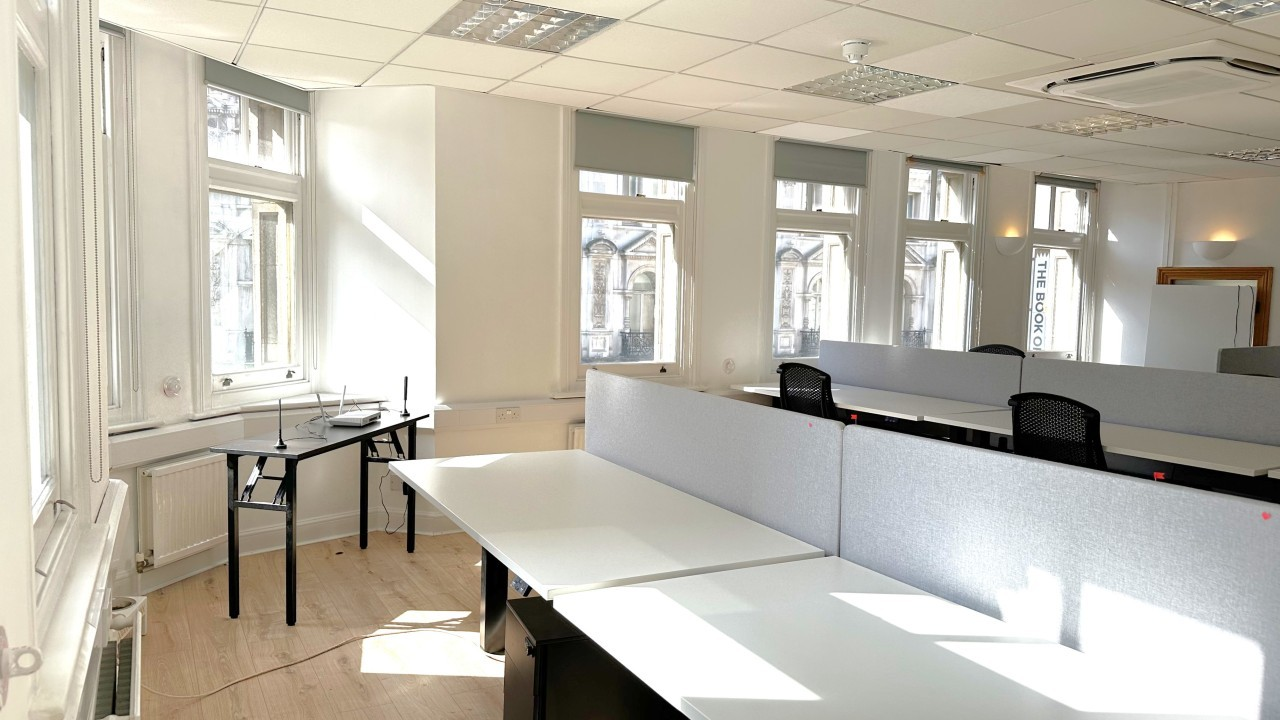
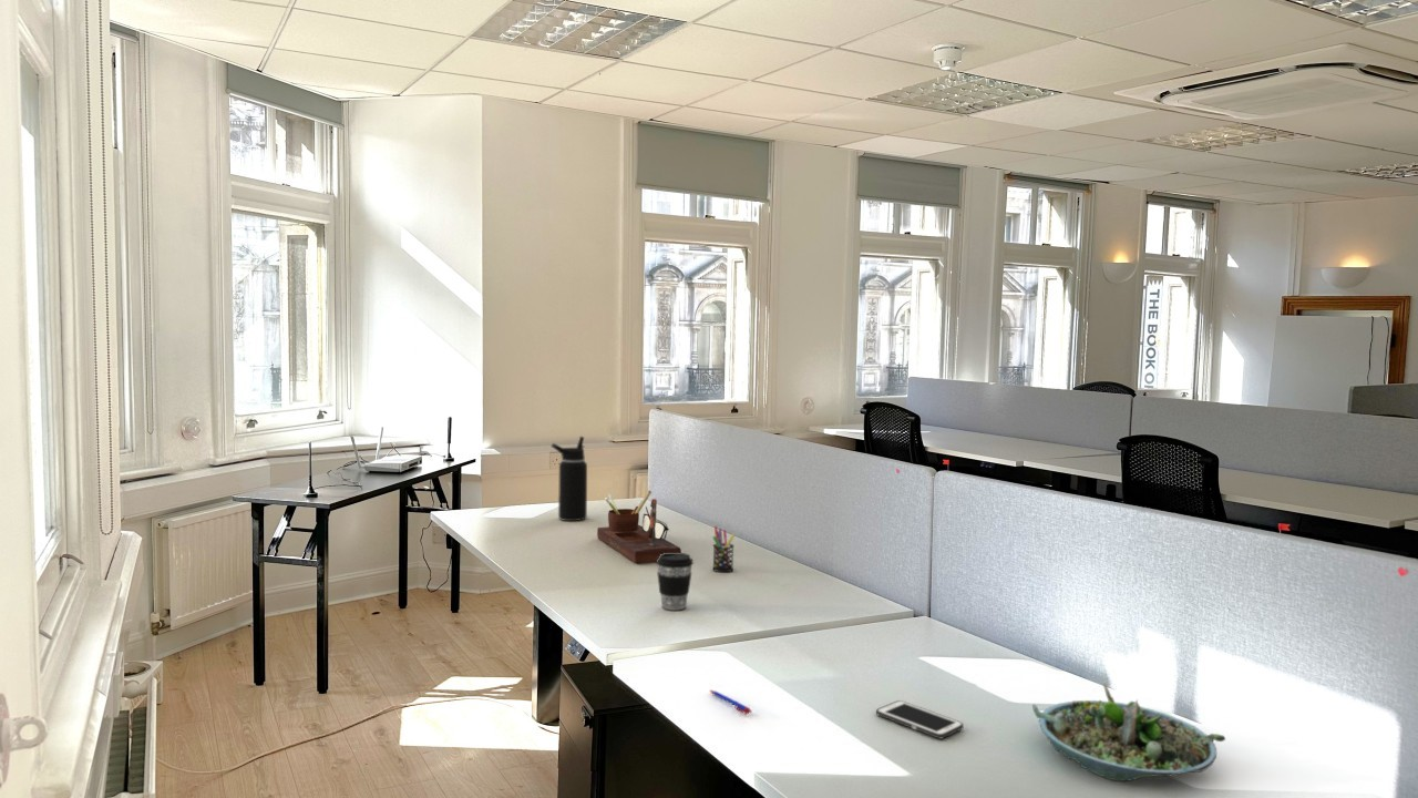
+ coffee cup [656,552,695,611]
+ water bottle [549,436,588,522]
+ succulent planter [1031,682,1226,782]
+ cell phone [875,699,965,739]
+ desk organizer [596,490,682,564]
+ pen holder [711,525,736,573]
+ pen [709,689,753,715]
